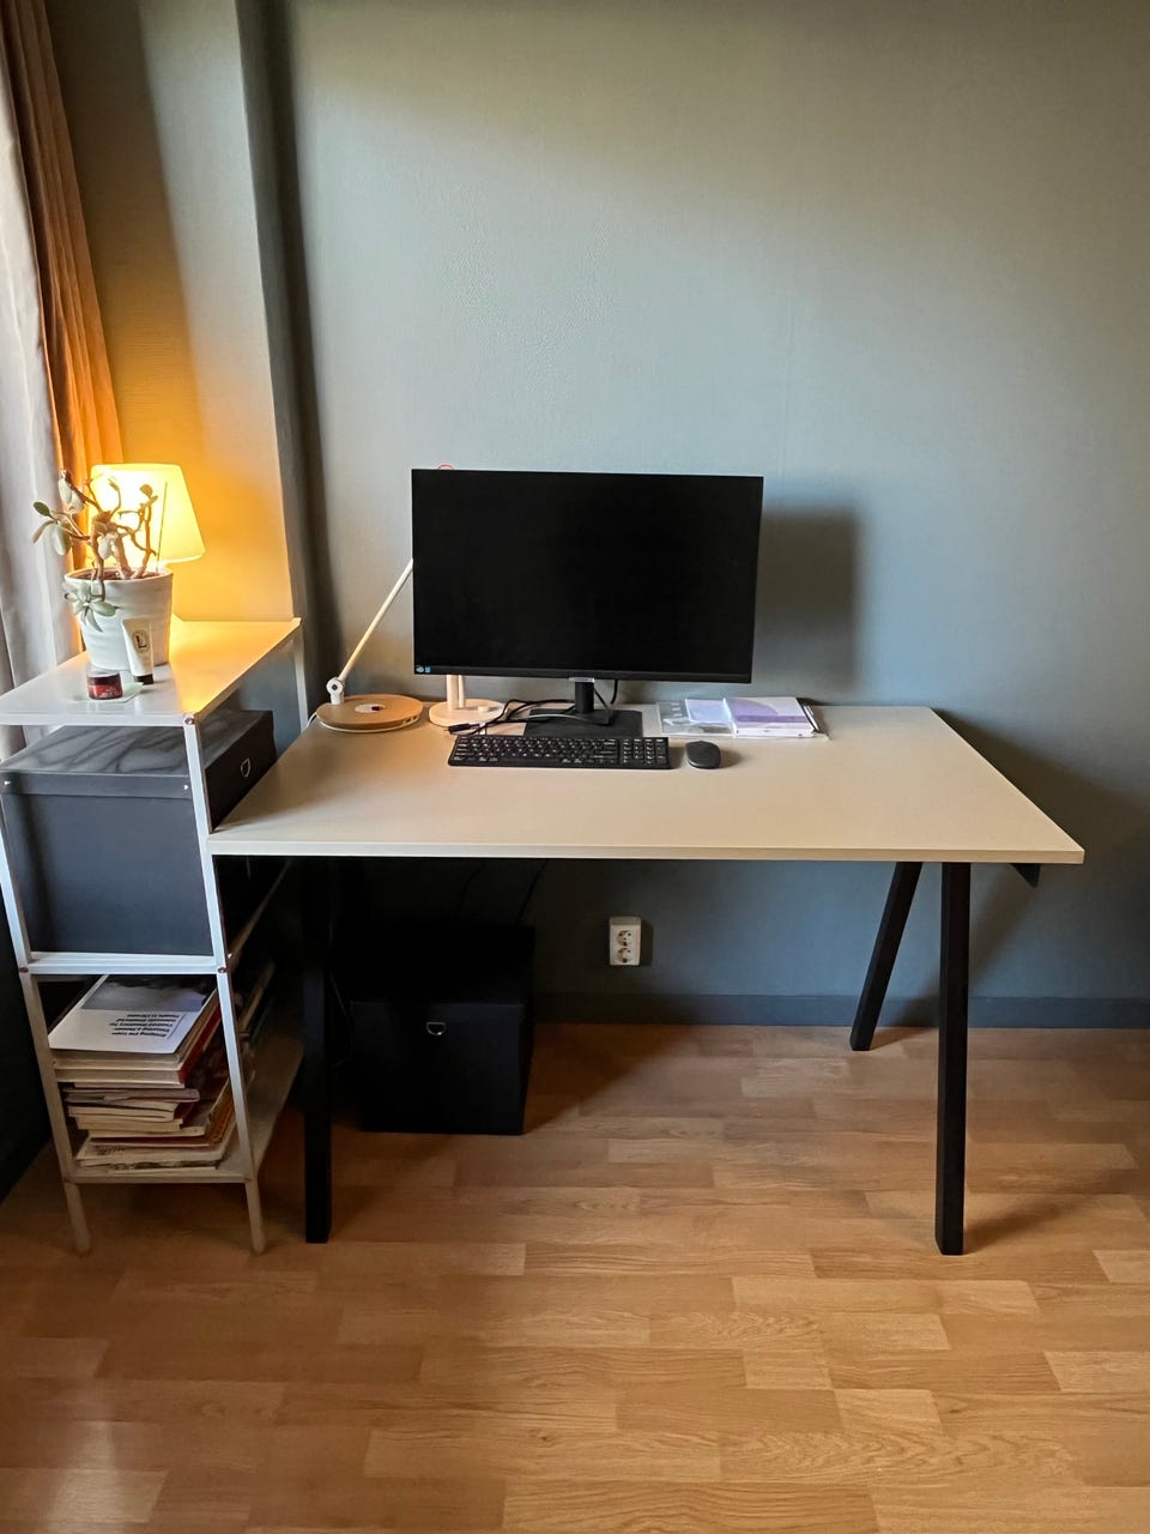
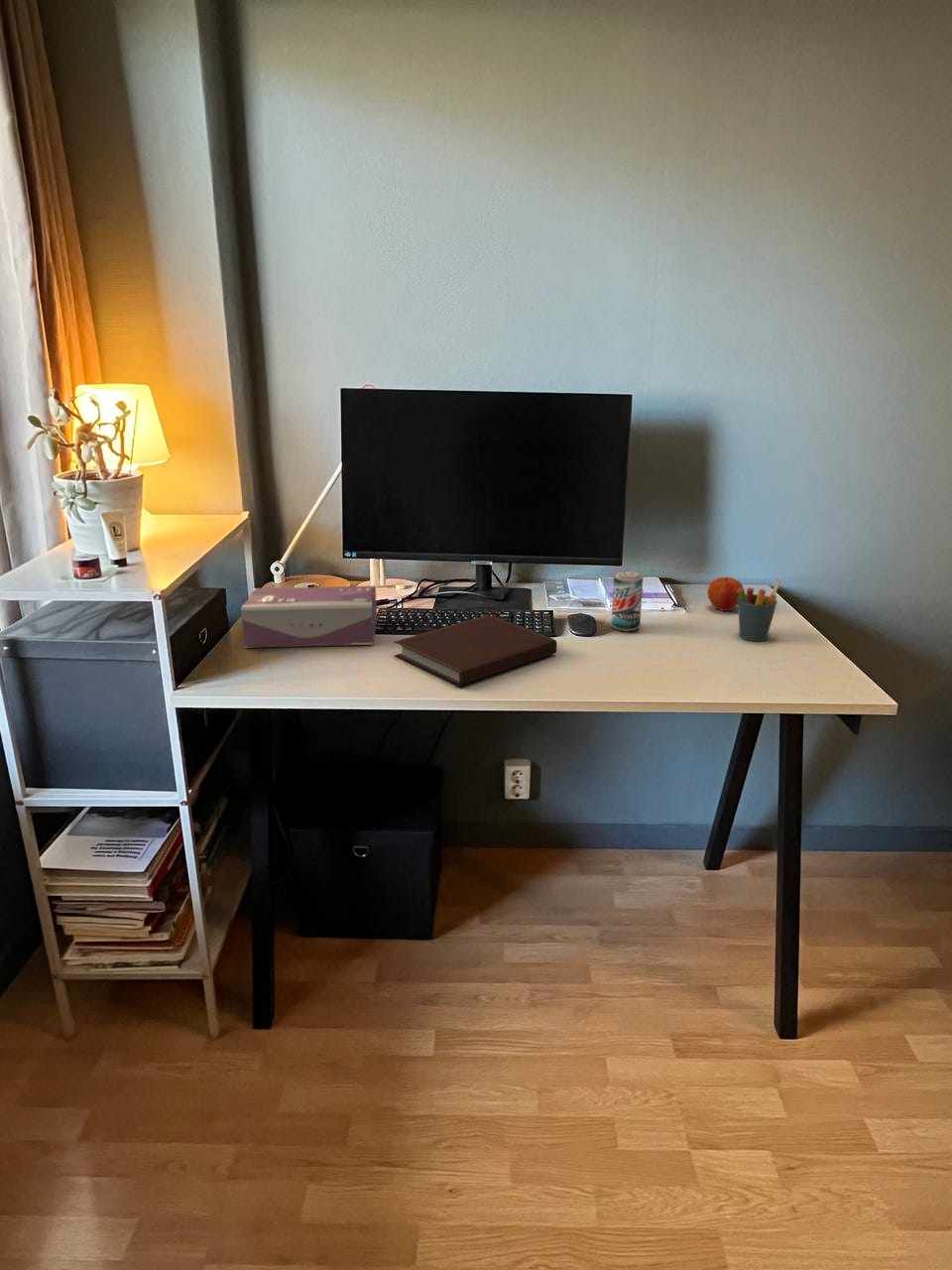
+ tissue box [240,584,378,648]
+ notebook [393,614,558,687]
+ apple [706,575,744,612]
+ beer can [610,571,645,632]
+ pen holder [737,577,781,642]
